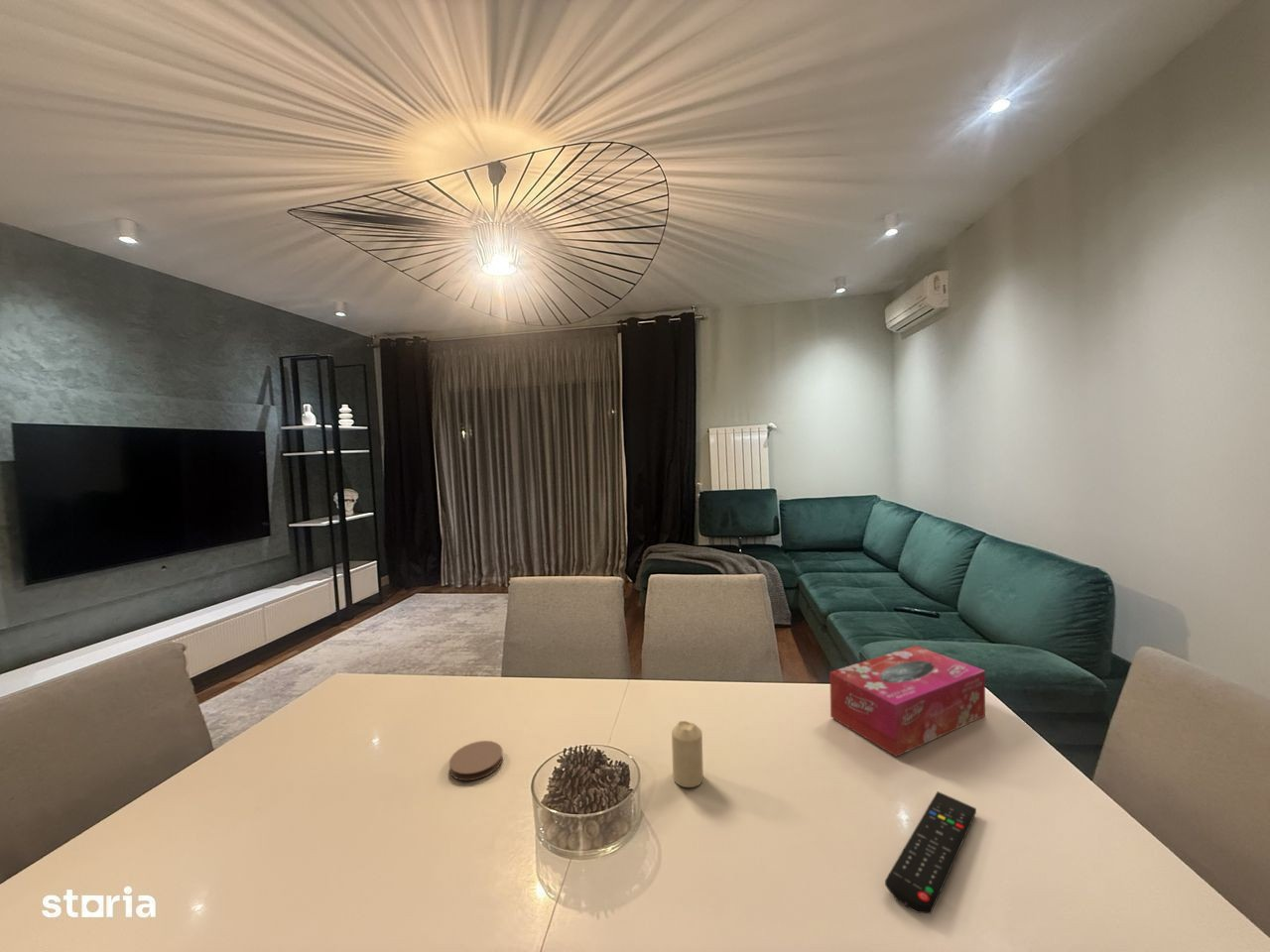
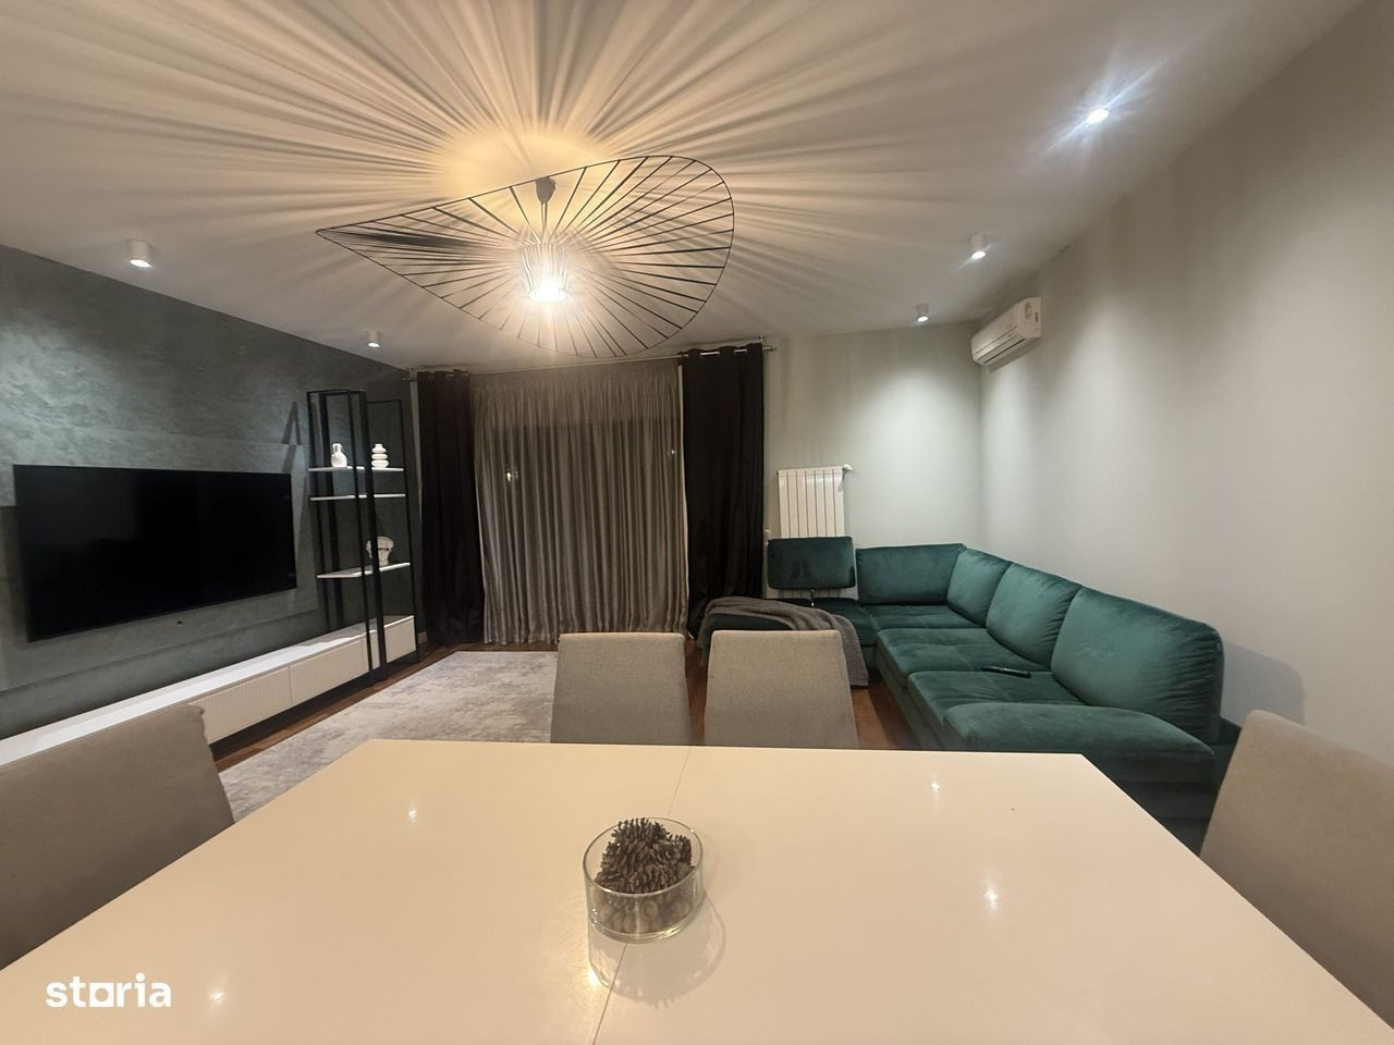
- tissue box [828,645,986,758]
- coaster [448,740,504,781]
- candle [671,720,704,788]
- remote control [884,790,977,914]
